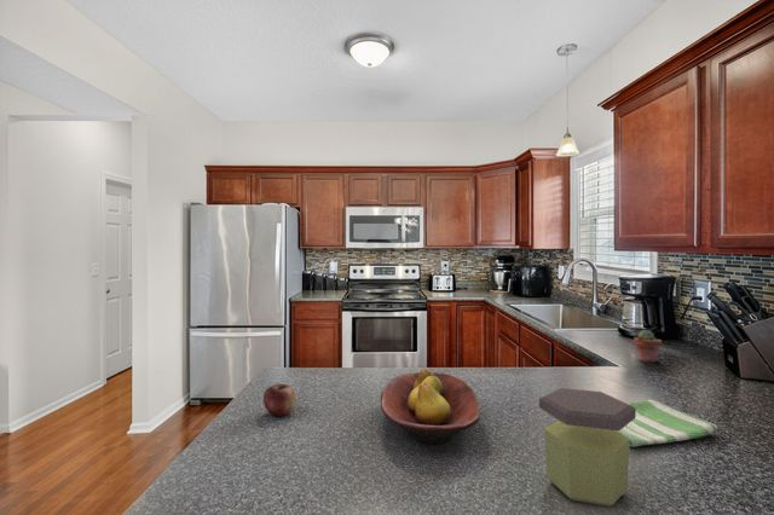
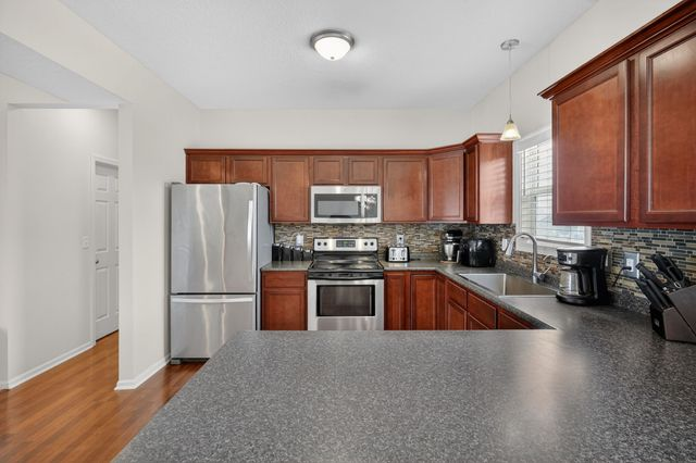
- apple [262,382,298,417]
- dish towel [616,399,718,449]
- jar [538,387,636,508]
- fruit bowl [380,368,481,446]
- potted succulent [633,329,663,363]
